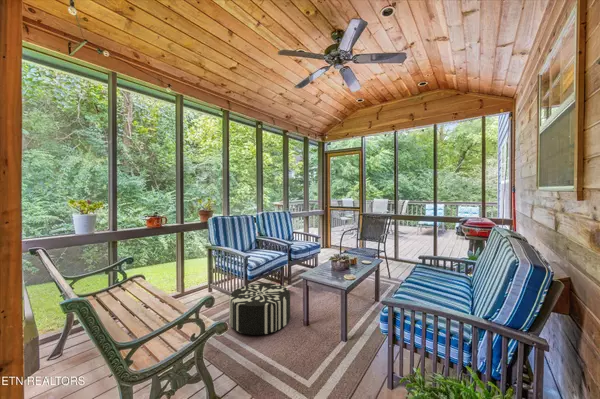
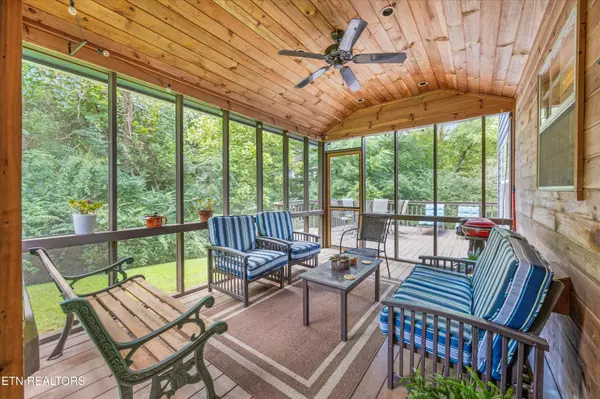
- pouf [228,282,291,336]
